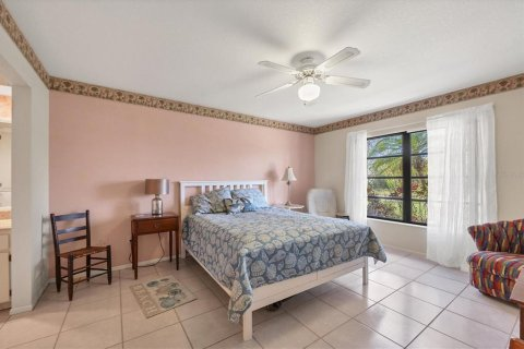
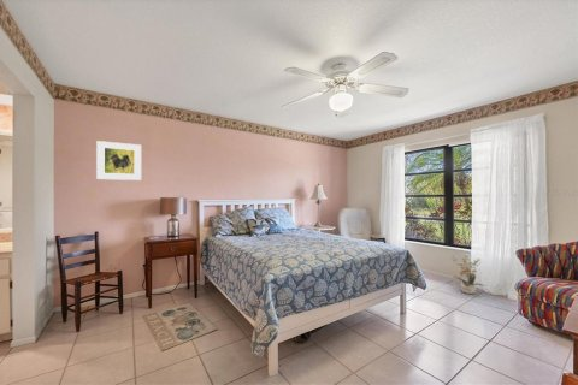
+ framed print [95,140,142,182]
+ potted plant [452,255,485,295]
